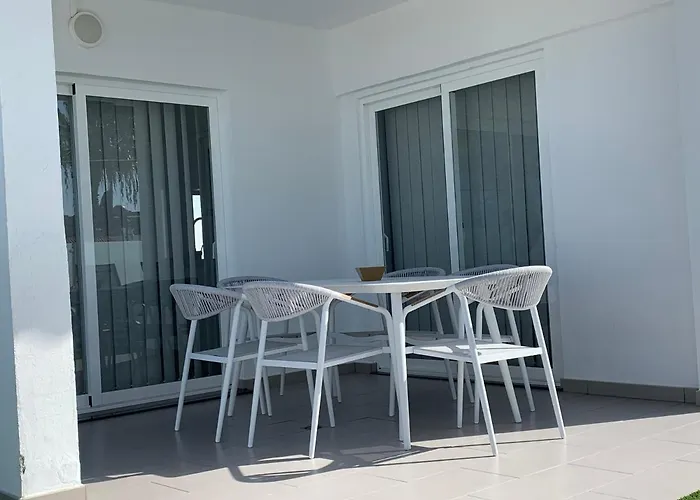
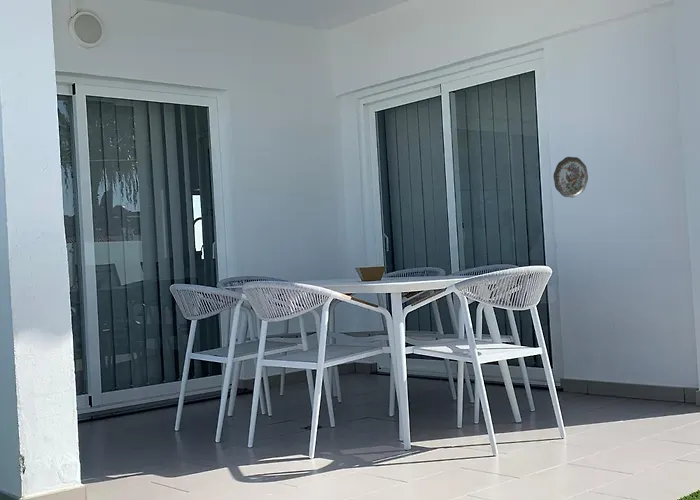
+ decorative plate [552,156,589,198]
